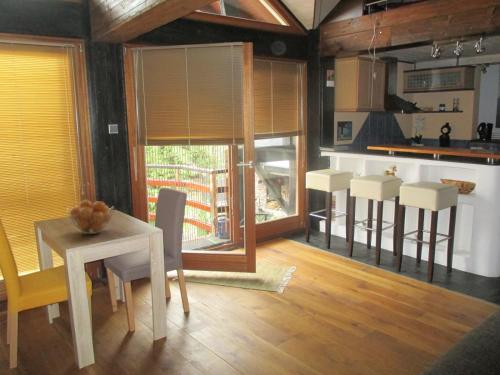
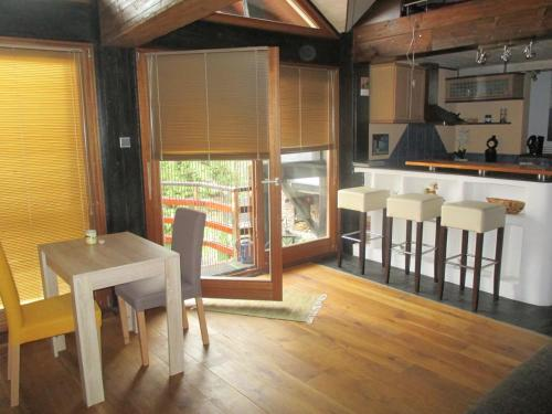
- fruit basket [66,199,115,235]
